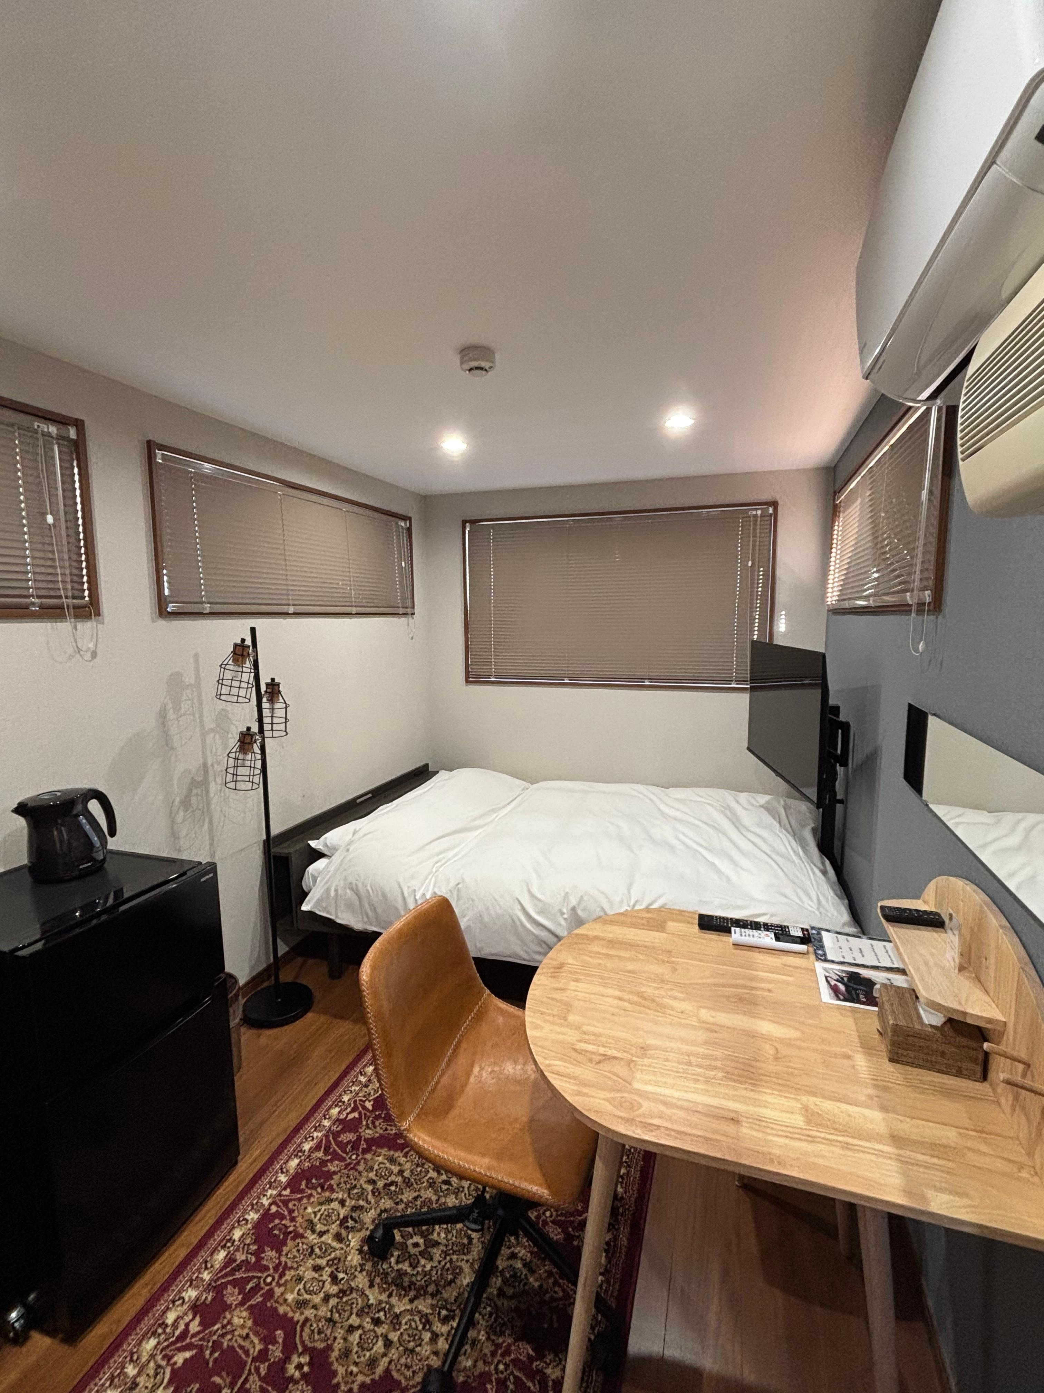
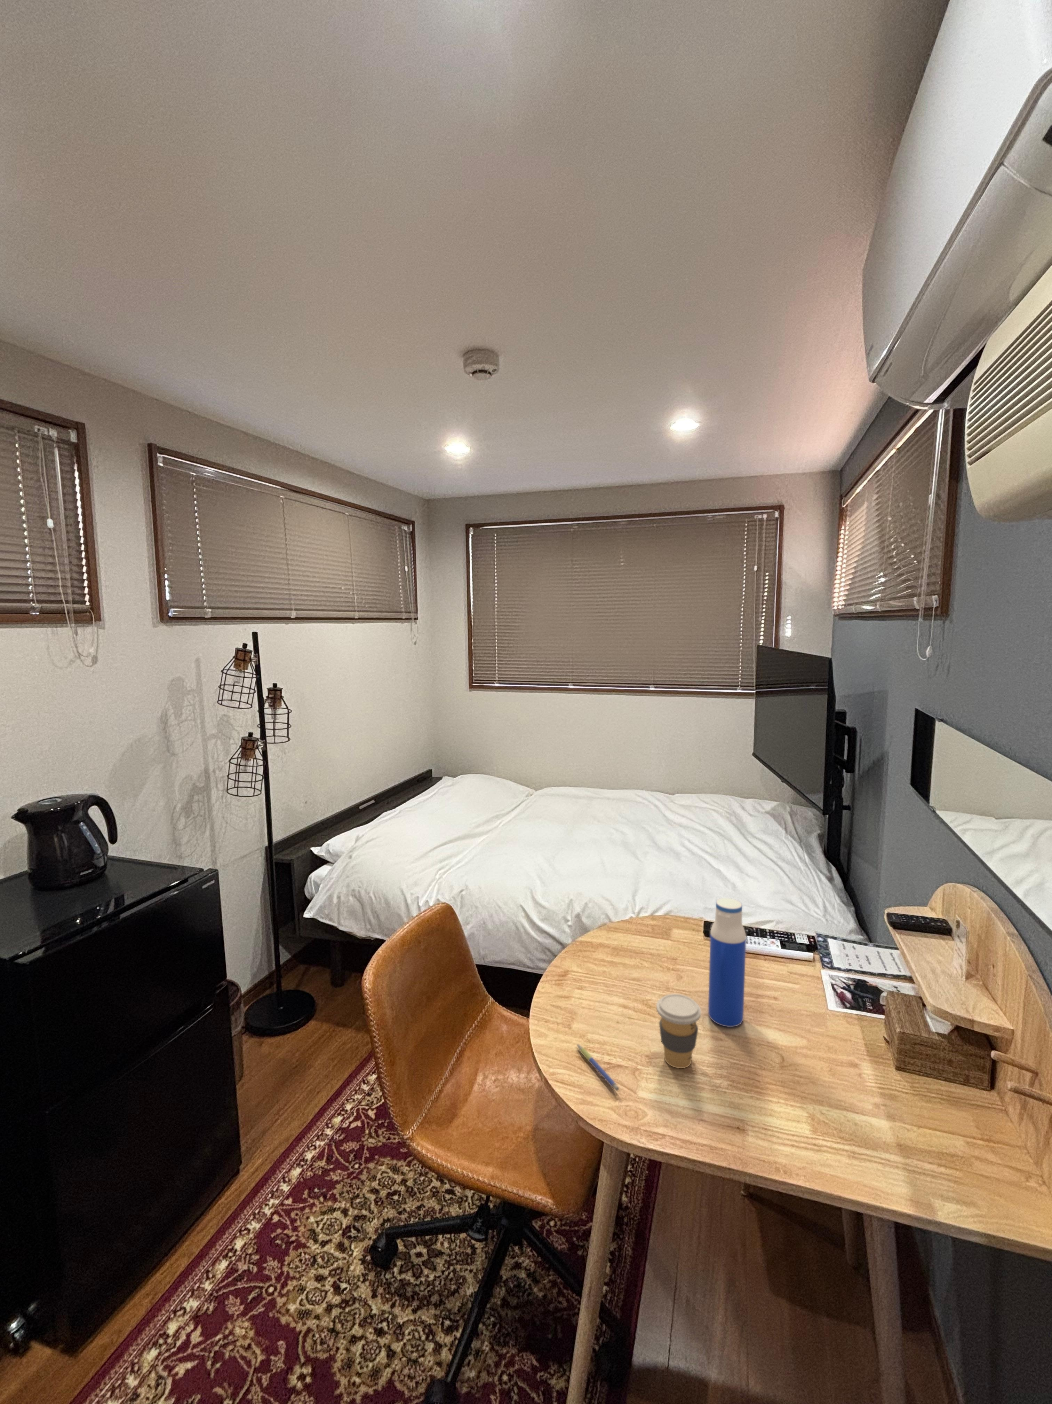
+ pen [577,1044,619,1091]
+ water bottle [708,898,747,1027]
+ coffee cup [655,994,702,1069]
